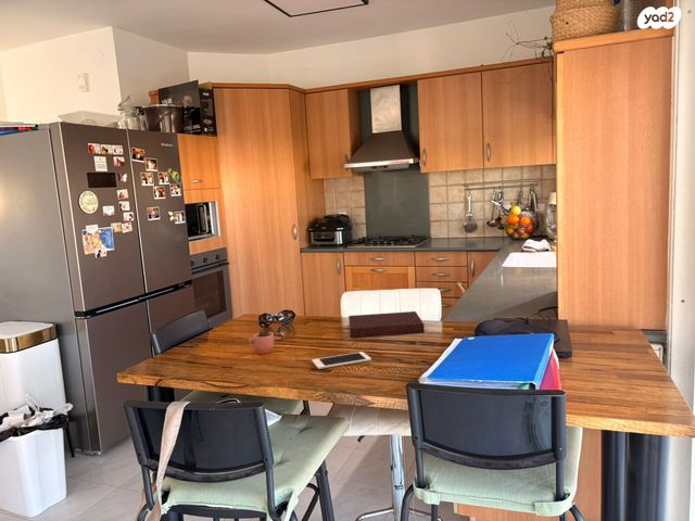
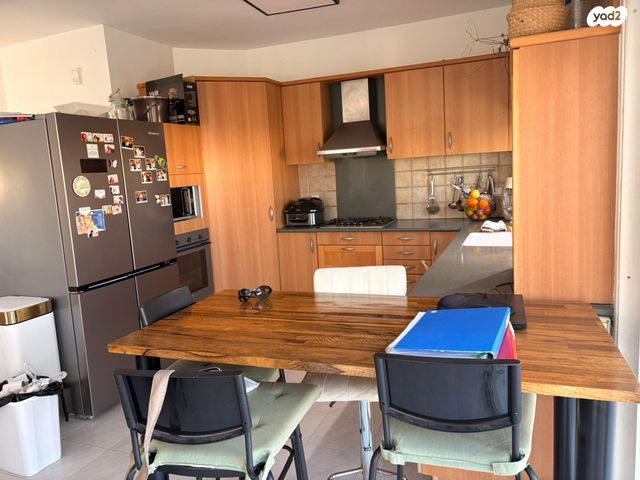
- cocoa [248,315,275,355]
- cell phone [311,351,372,370]
- notebook [348,310,426,339]
